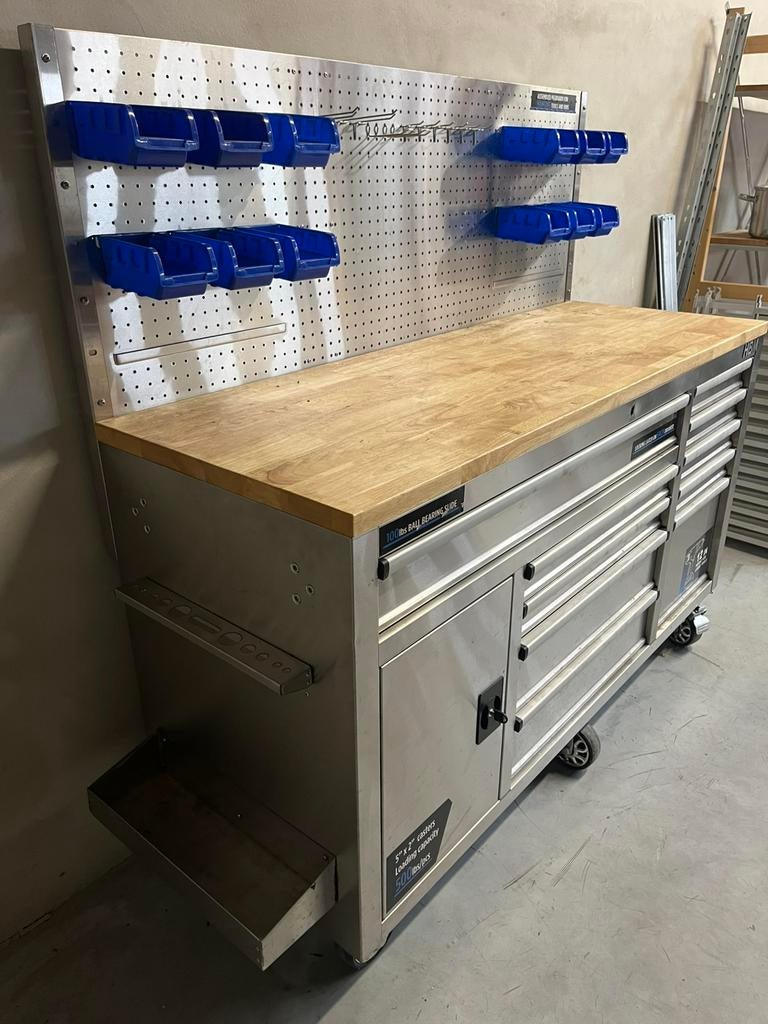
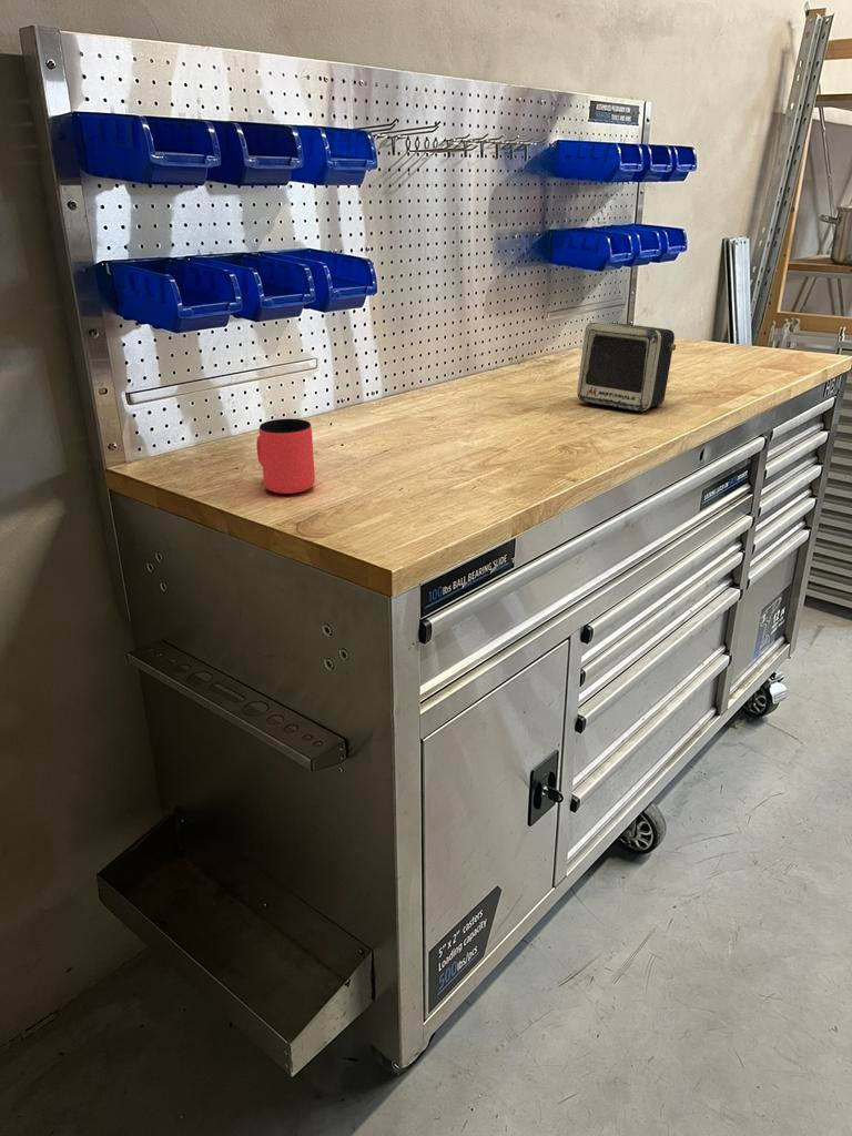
+ cup [255,418,316,495]
+ speaker [576,322,677,413]
